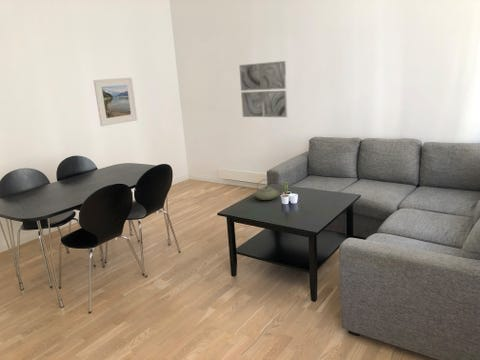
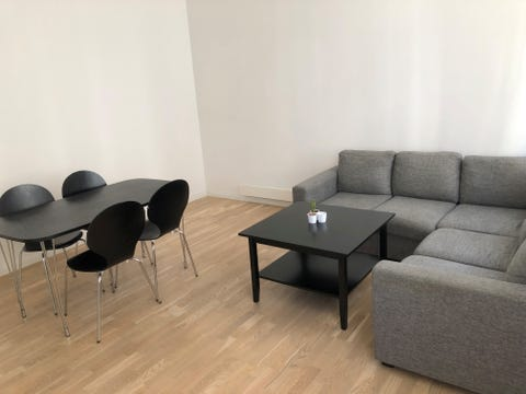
- teapot [253,178,282,201]
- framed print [92,77,138,127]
- wall art [238,60,289,118]
